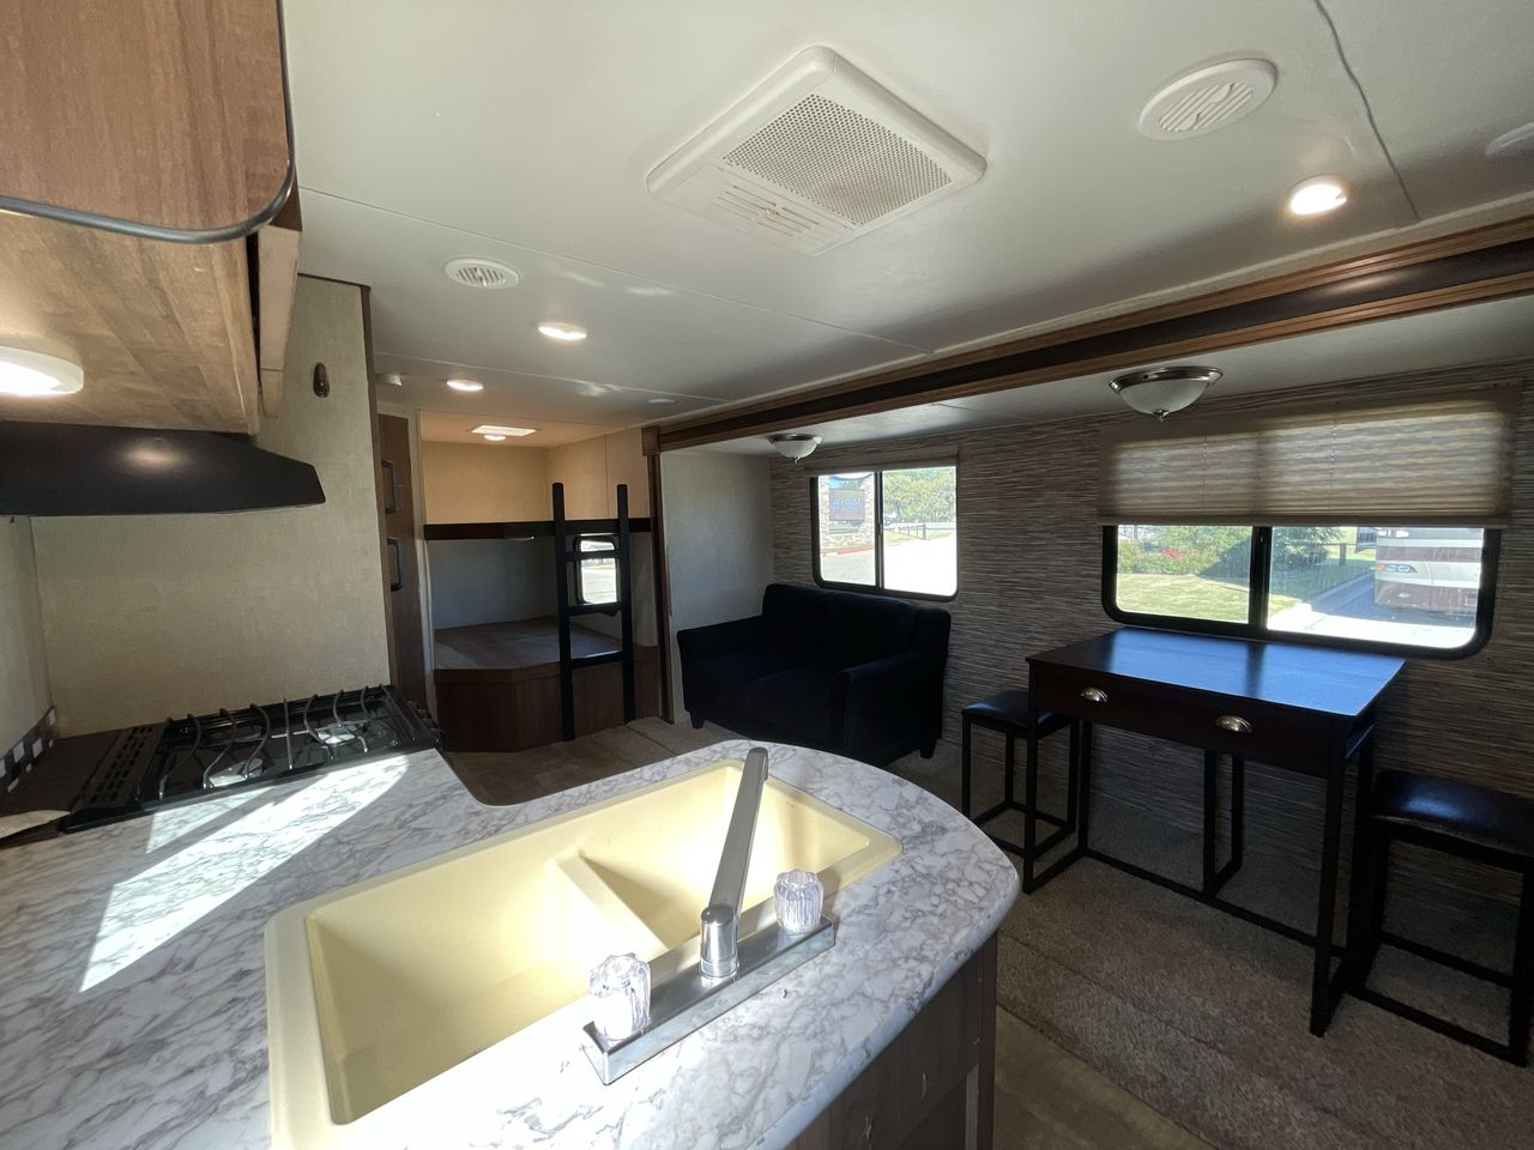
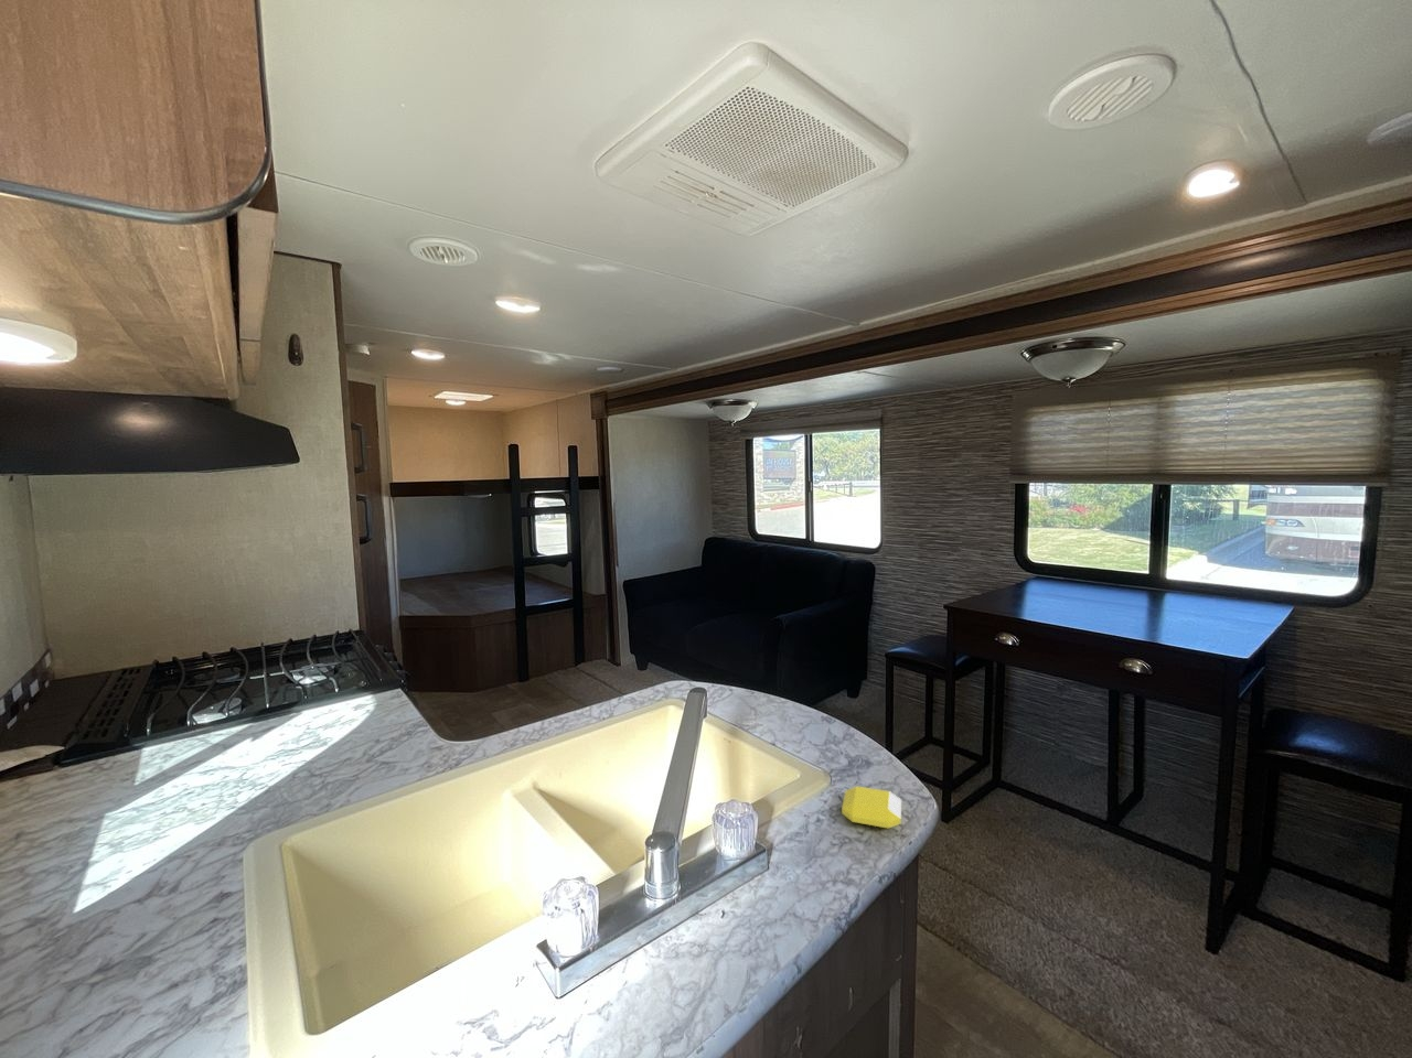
+ soap bar [841,785,903,830]
